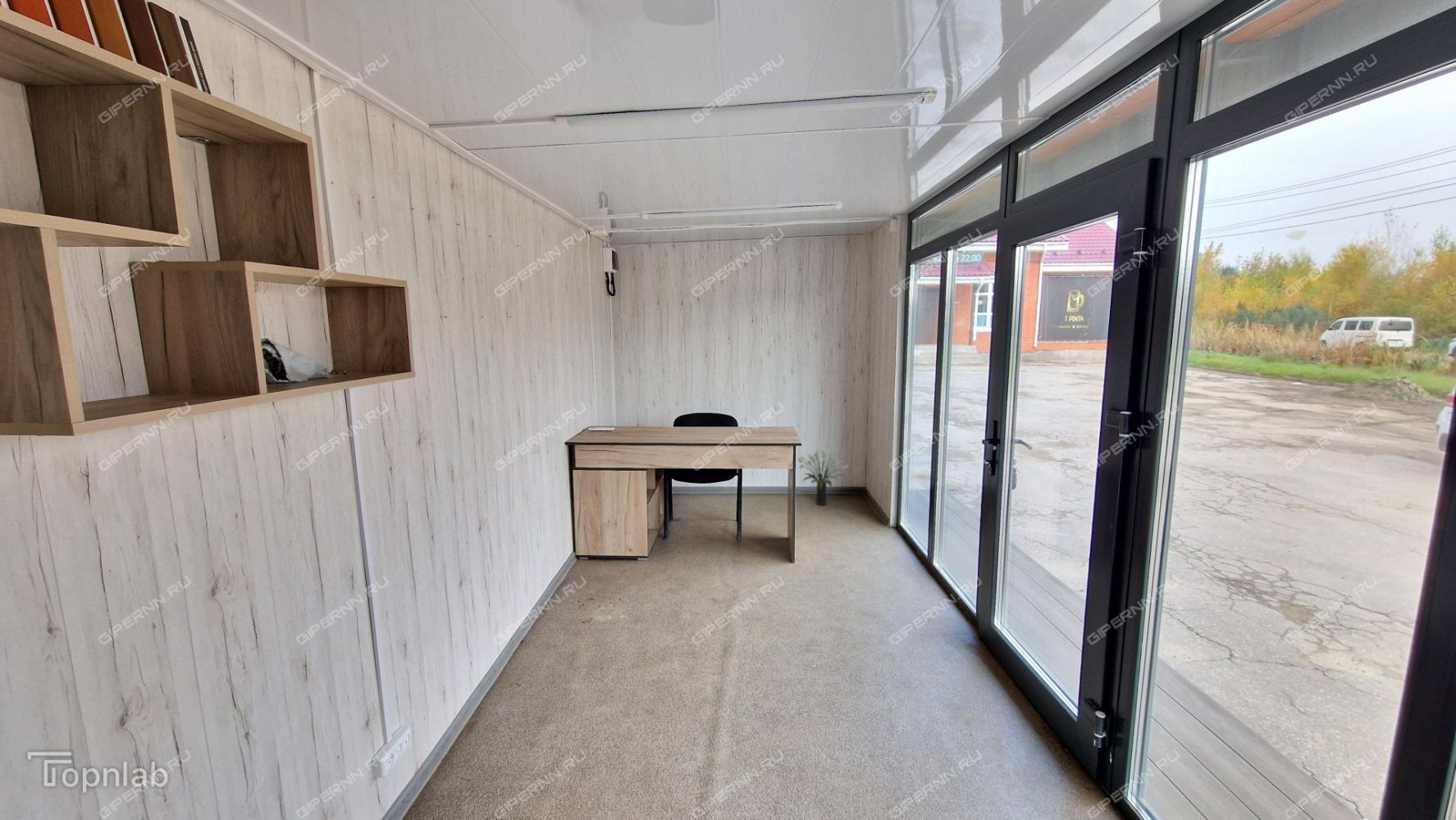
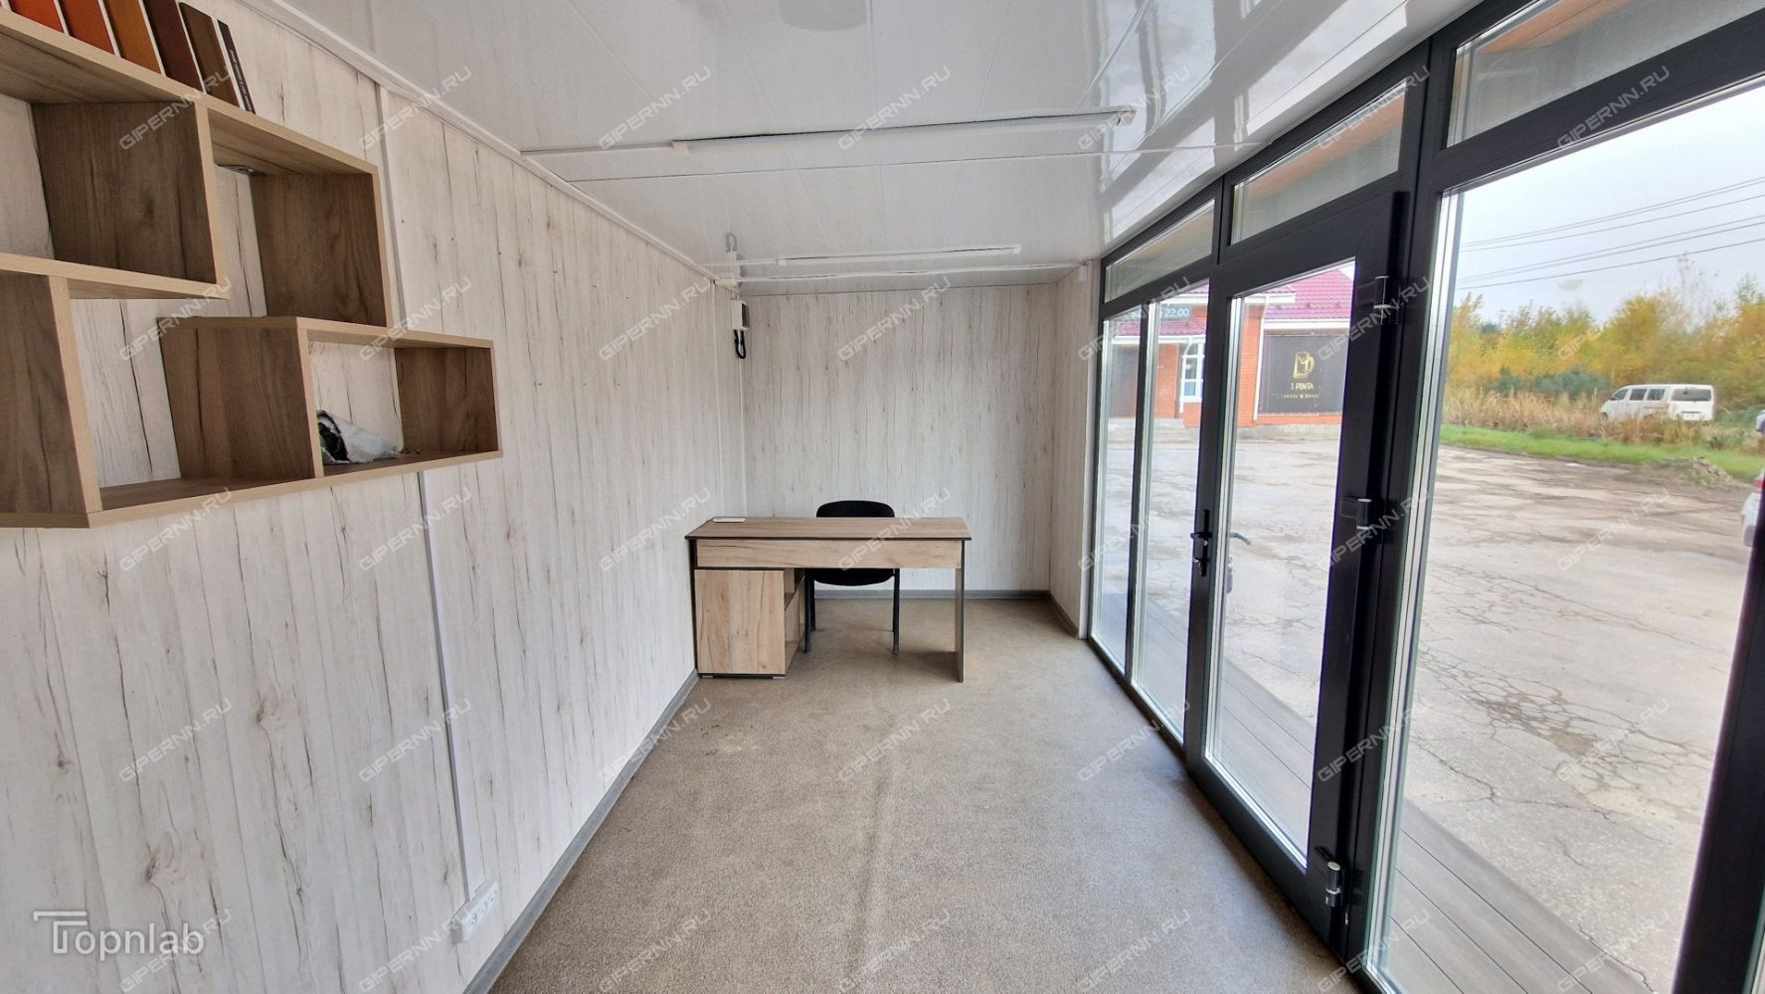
- potted plant [797,449,850,506]
